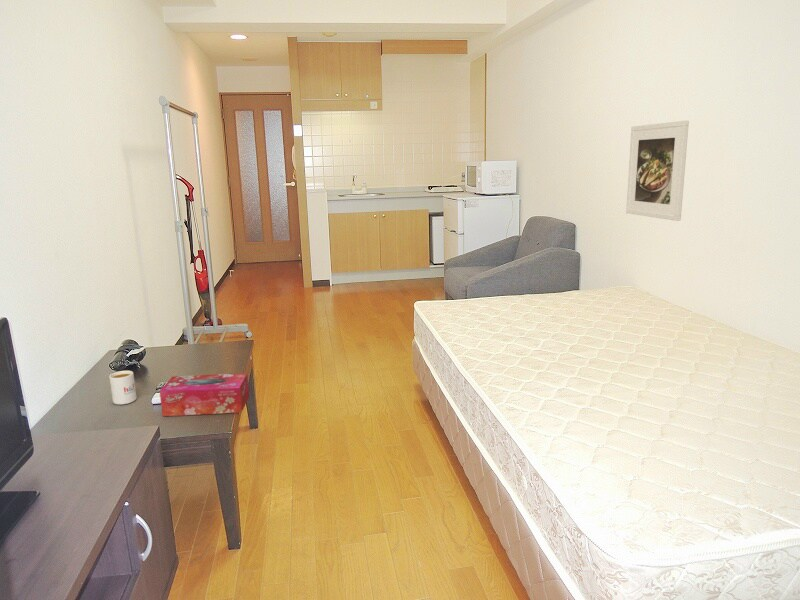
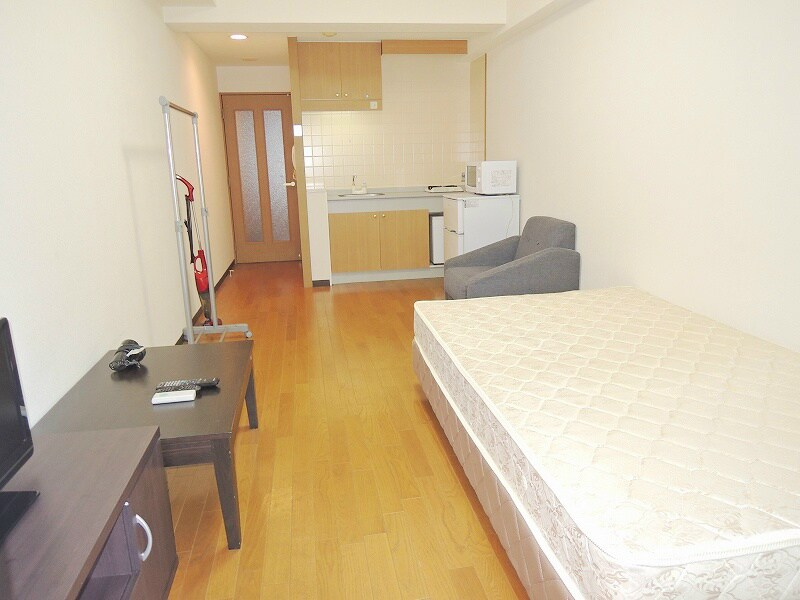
- mug [108,370,138,406]
- tissue box [159,372,250,417]
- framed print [625,120,690,222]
